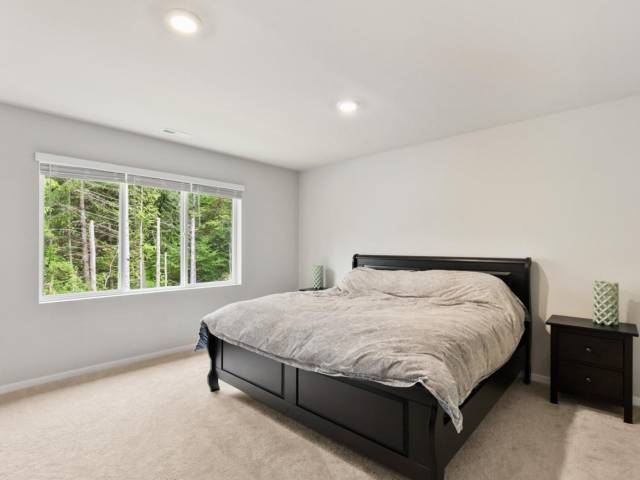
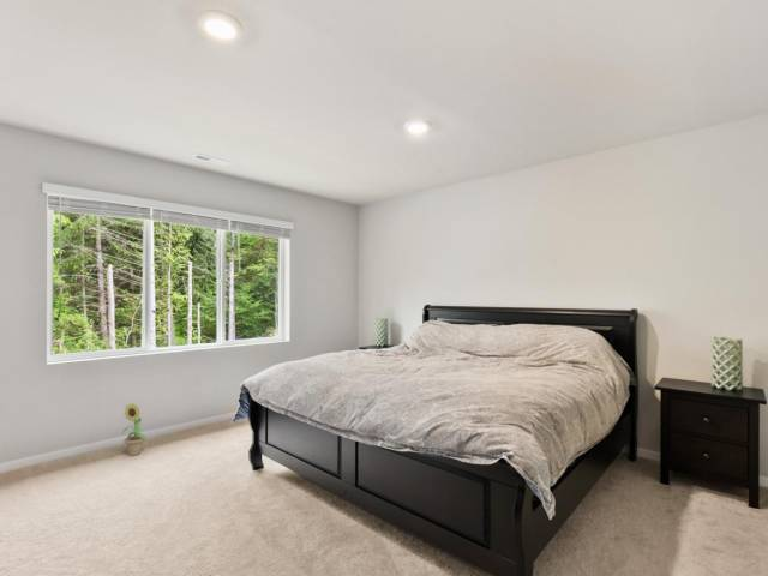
+ sunflower [120,401,149,457]
